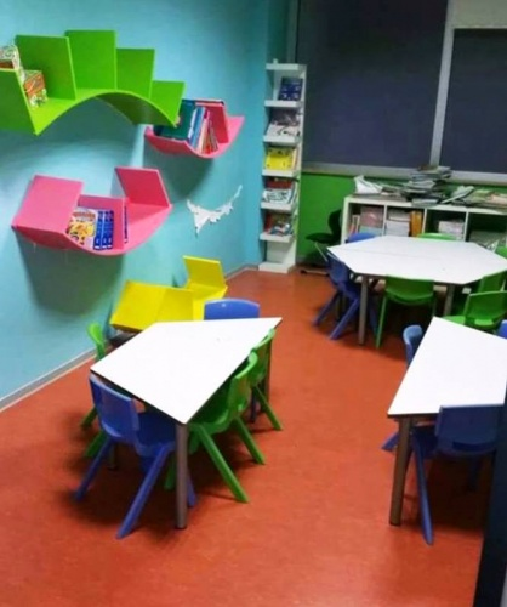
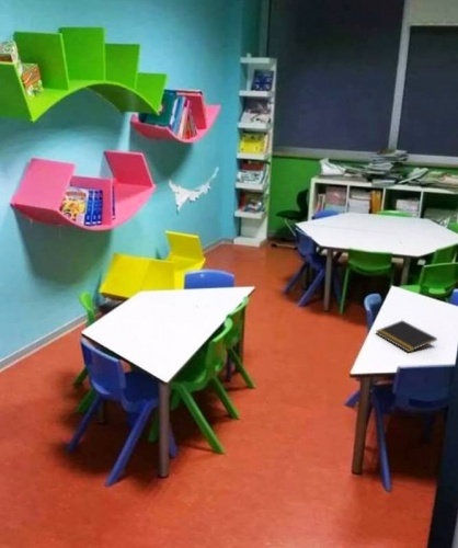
+ notepad [375,319,438,353]
